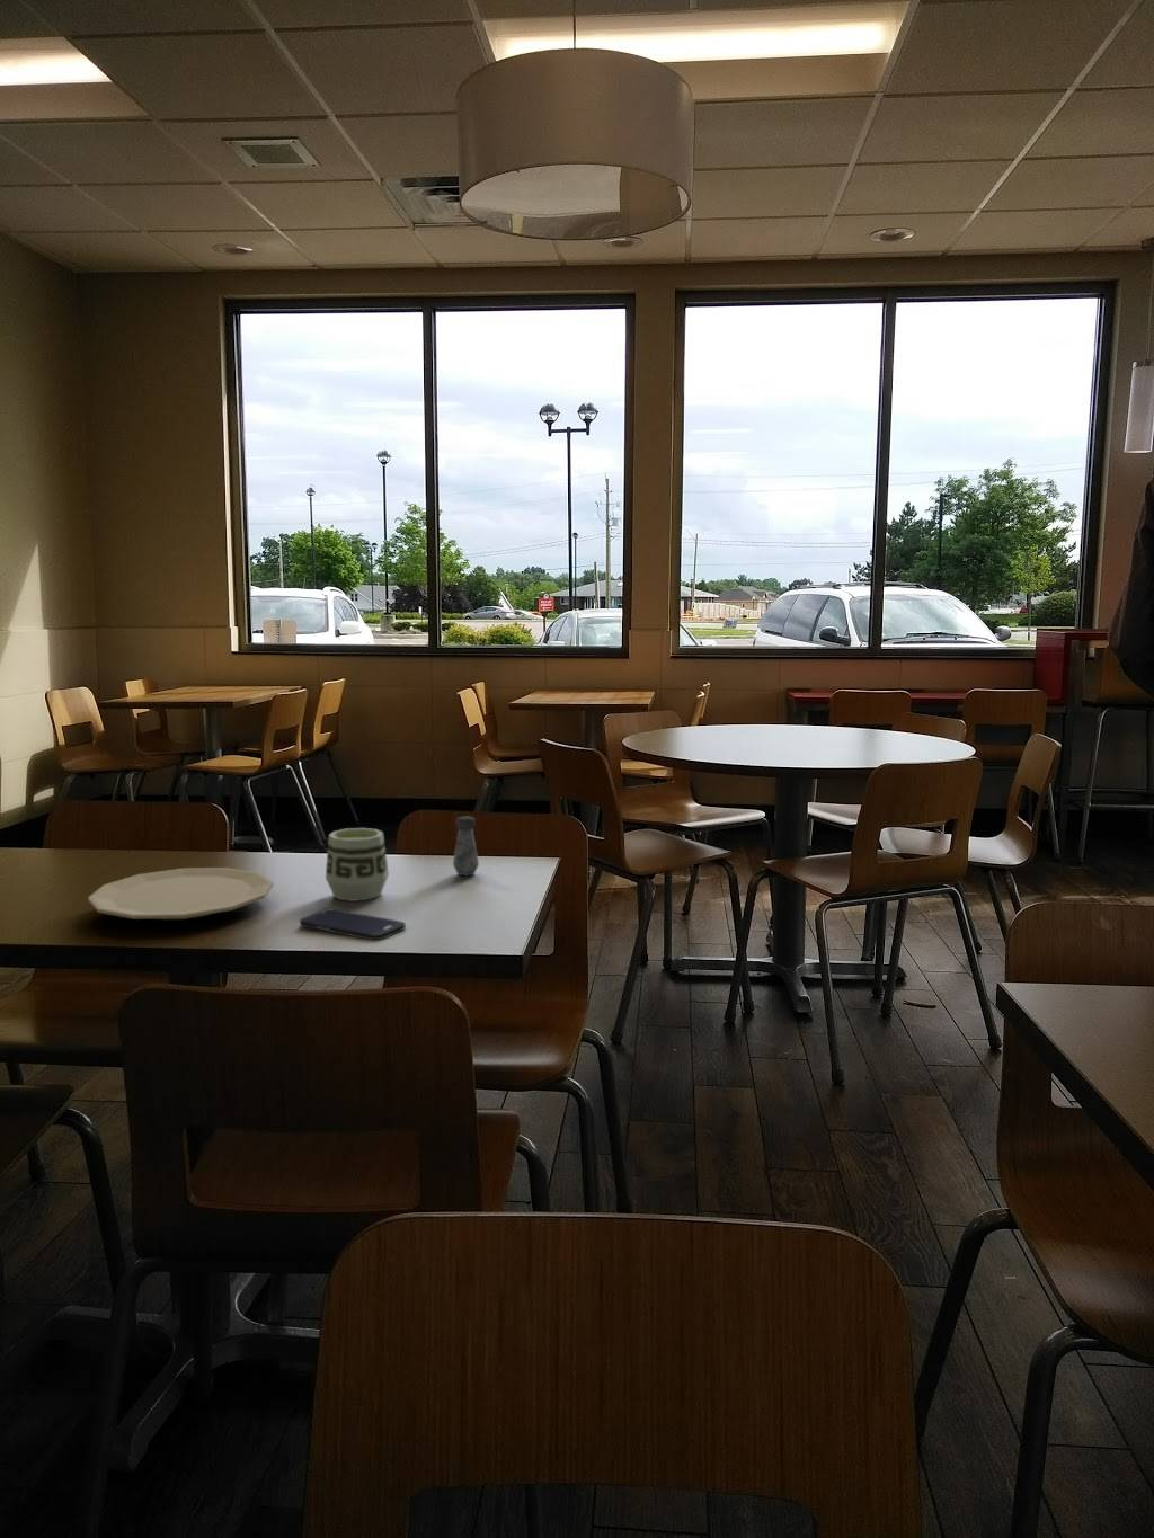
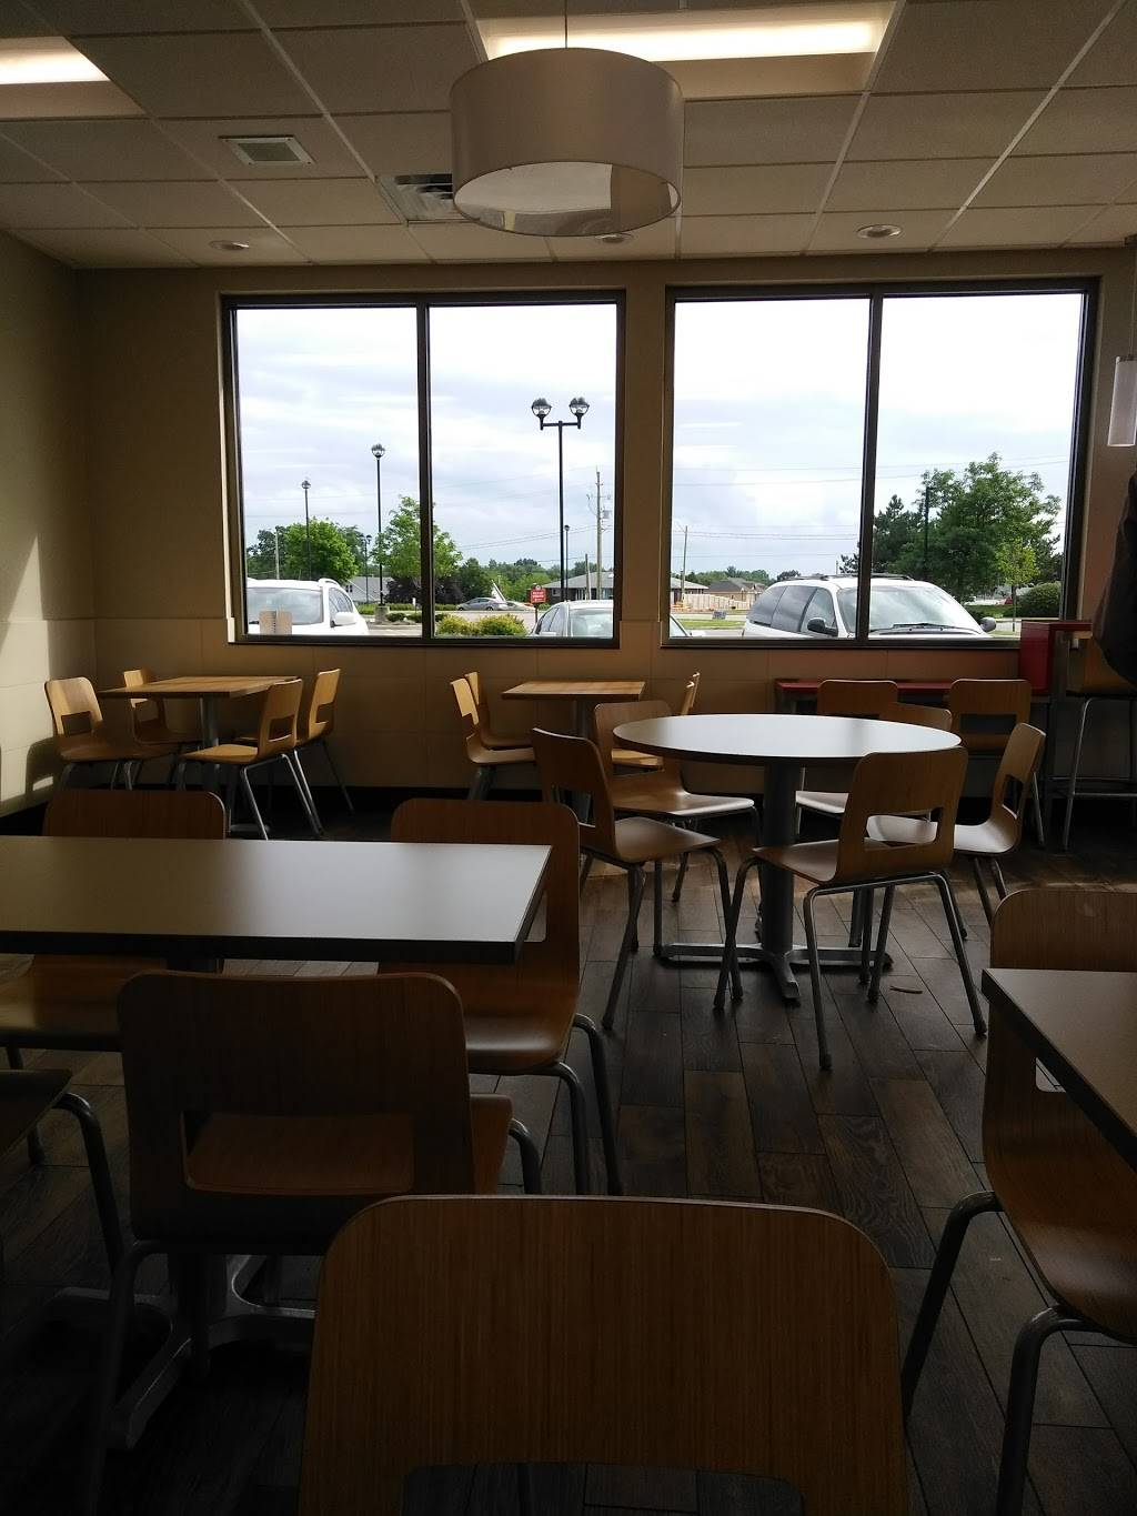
- salt shaker [452,816,480,876]
- cup [325,827,390,903]
- smartphone [298,908,407,940]
- plate [87,867,275,921]
